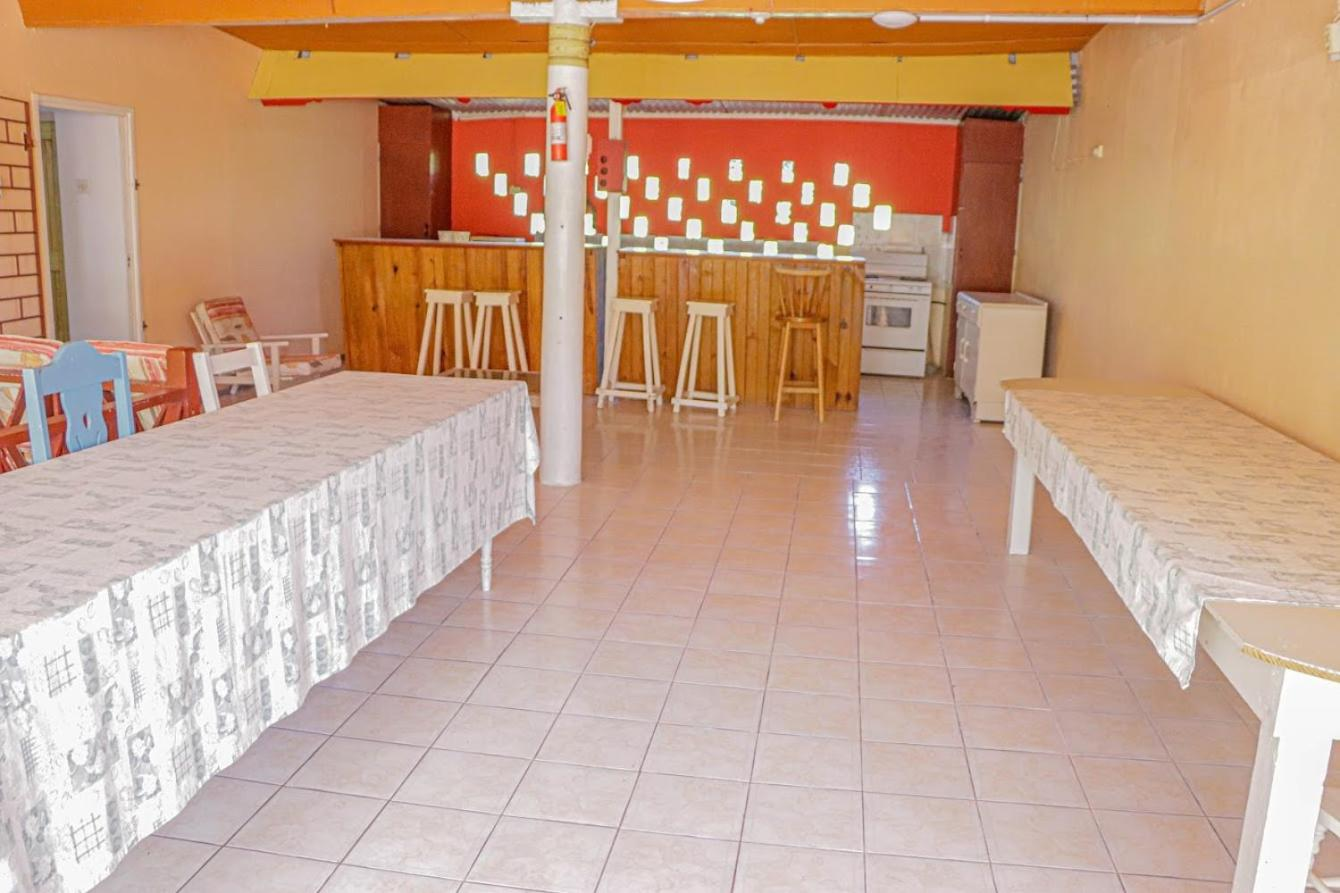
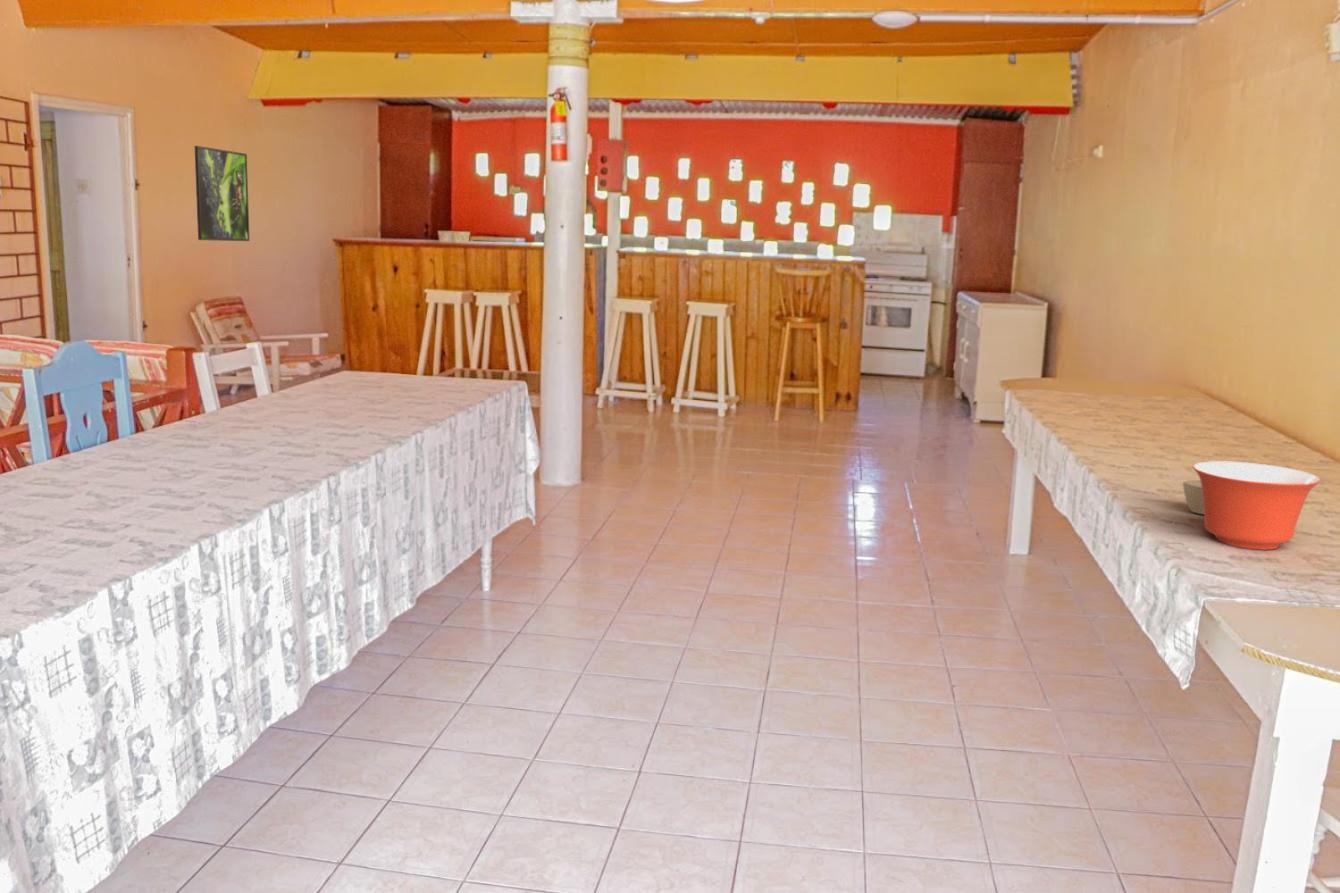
+ mixing bowl [1192,460,1322,551]
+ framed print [194,145,250,242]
+ flower pot [1182,478,1204,515]
